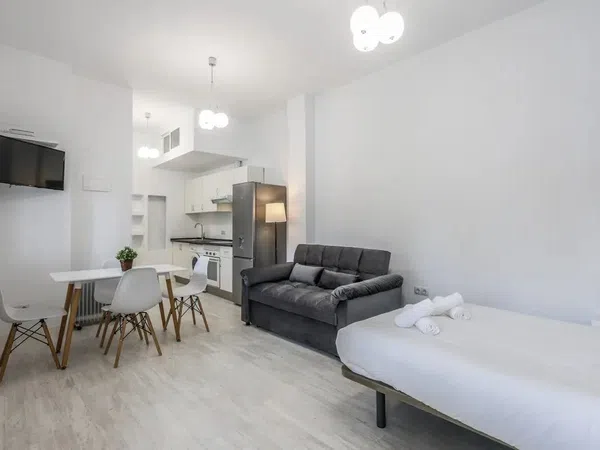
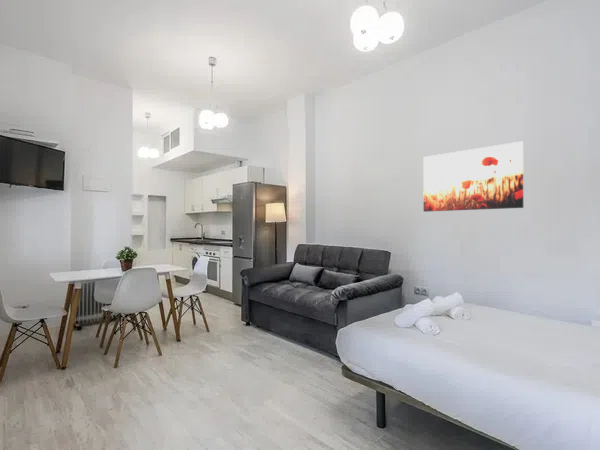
+ wall art [422,140,524,213]
